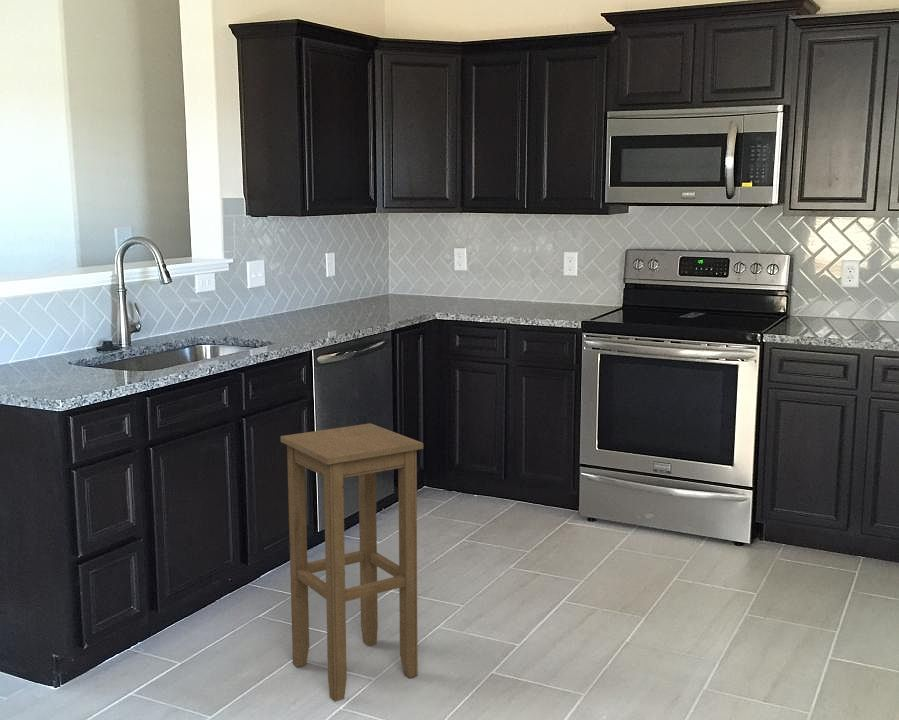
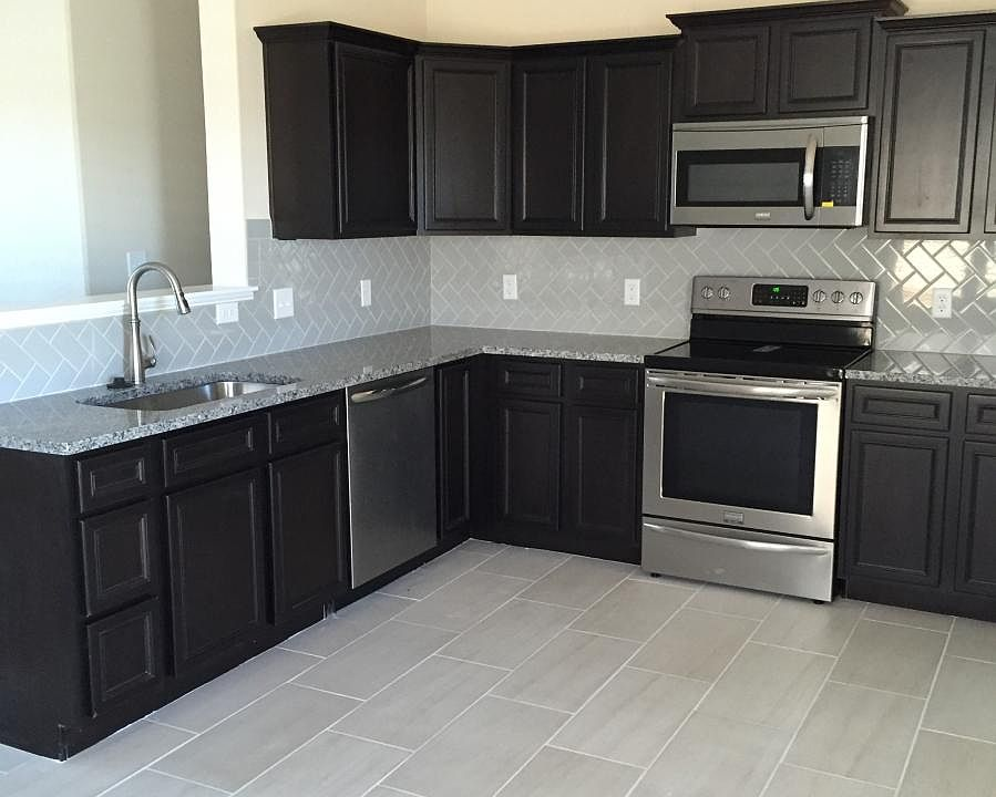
- stool [280,422,424,703]
